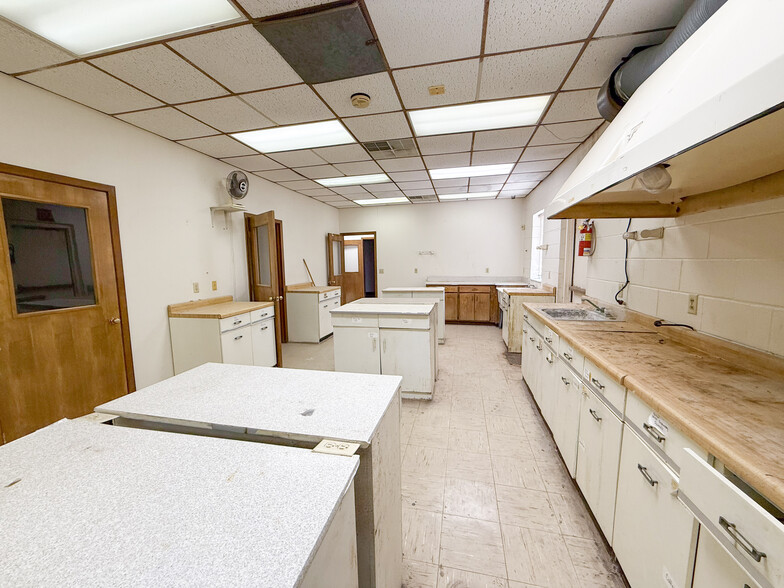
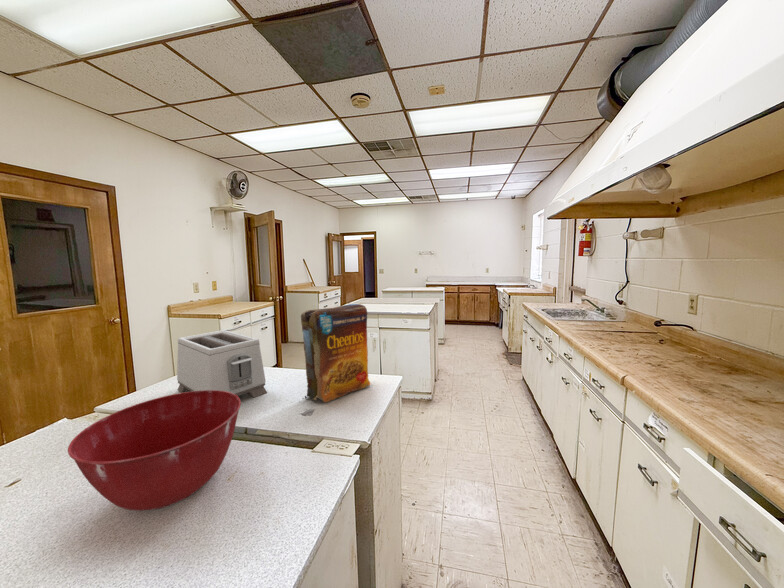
+ cereal box [300,303,373,405]
+ mixing bowl [67,390,242,512]
+ toaster [176,329,268,398]
